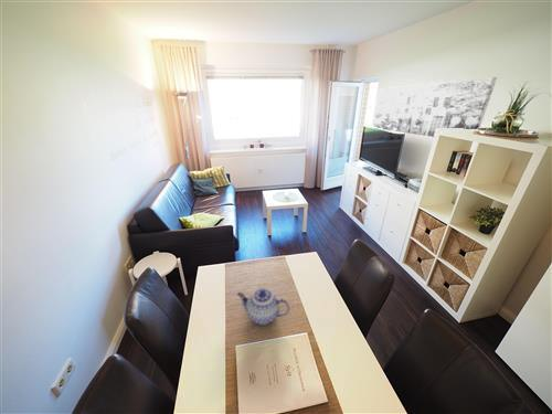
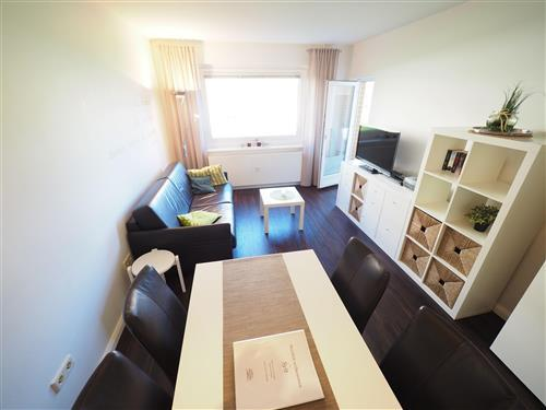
- wall art [372,76,498,138]
- teapot [236,287,290,326]
